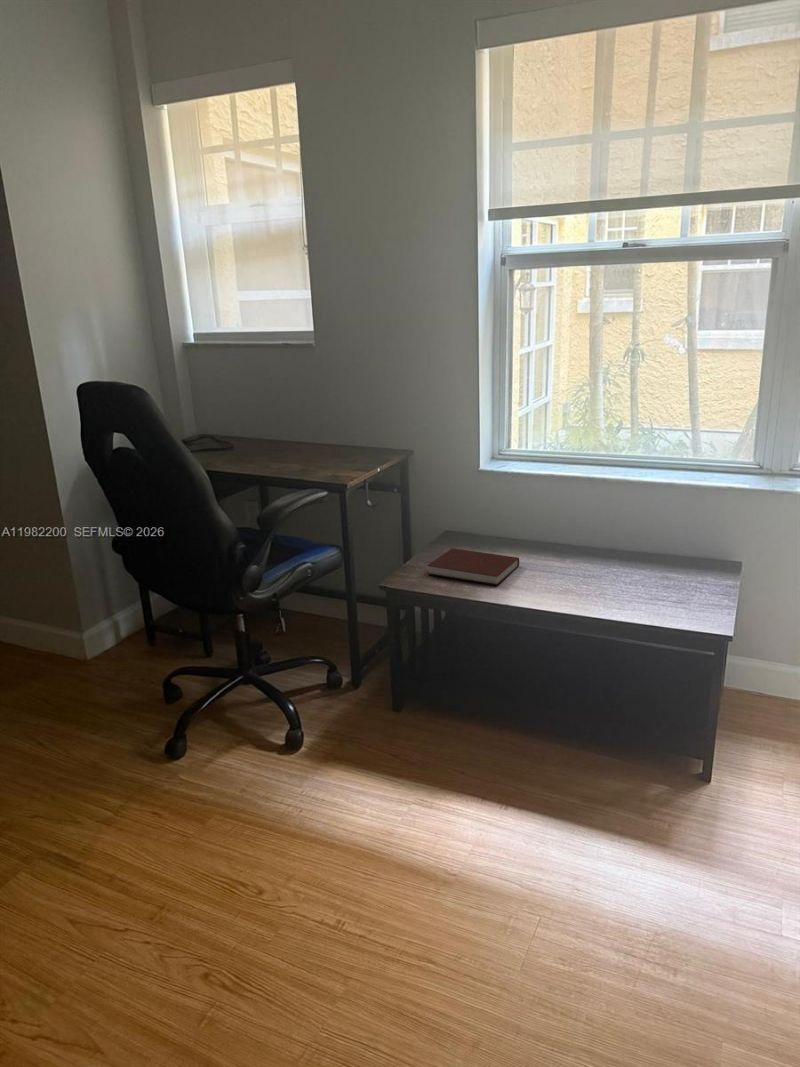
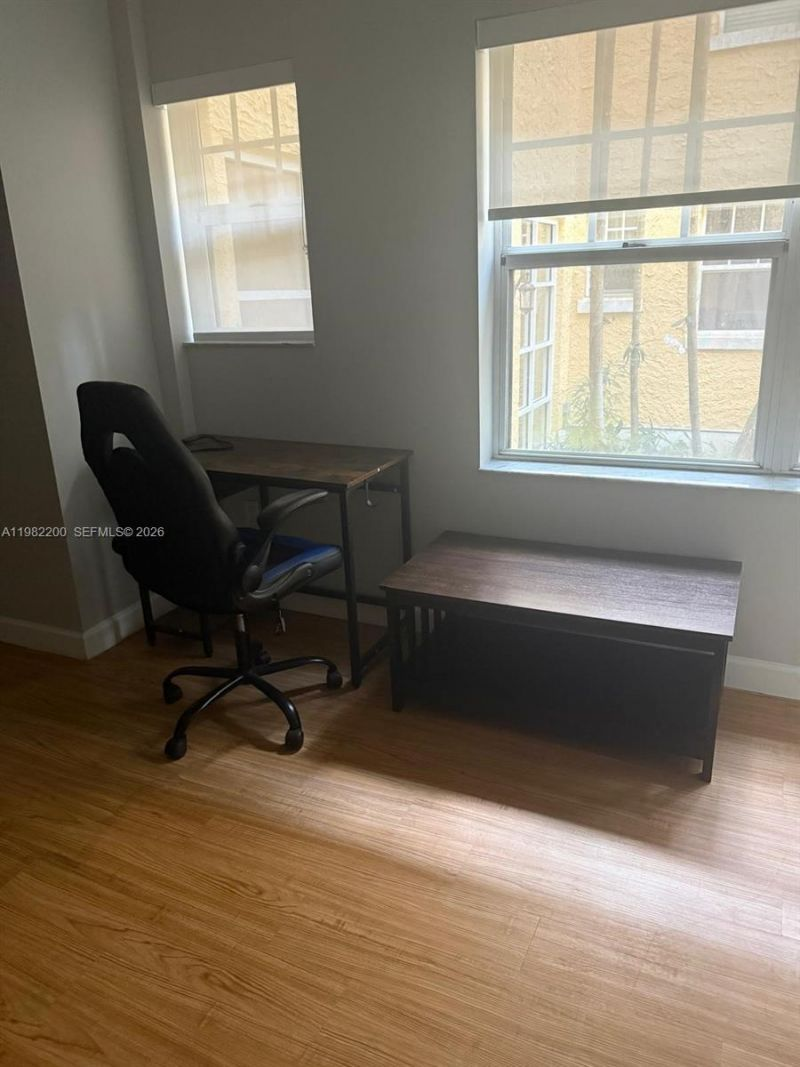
- notebook [426,547,520,586]
